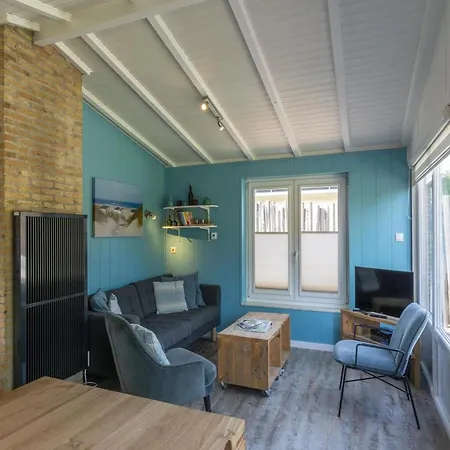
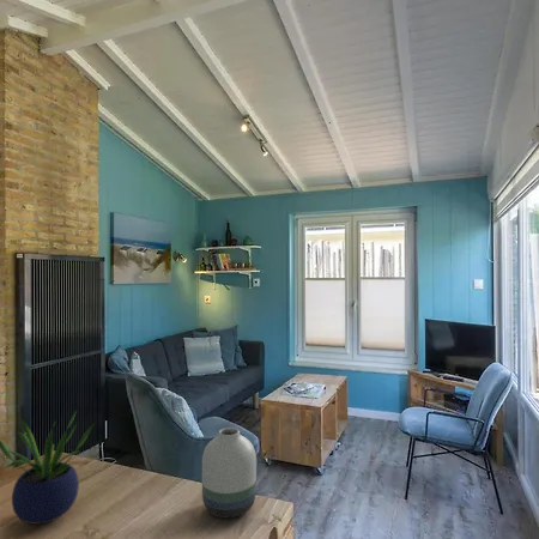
+ potted plant [0,410,95,526]
+ vase [201,426,258,519]
